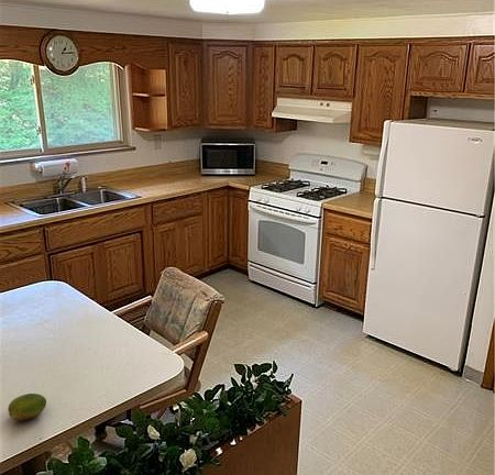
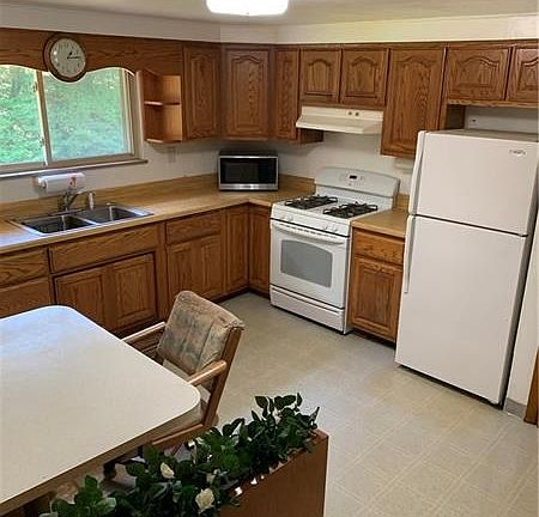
- fruit [7,393,47,421]
